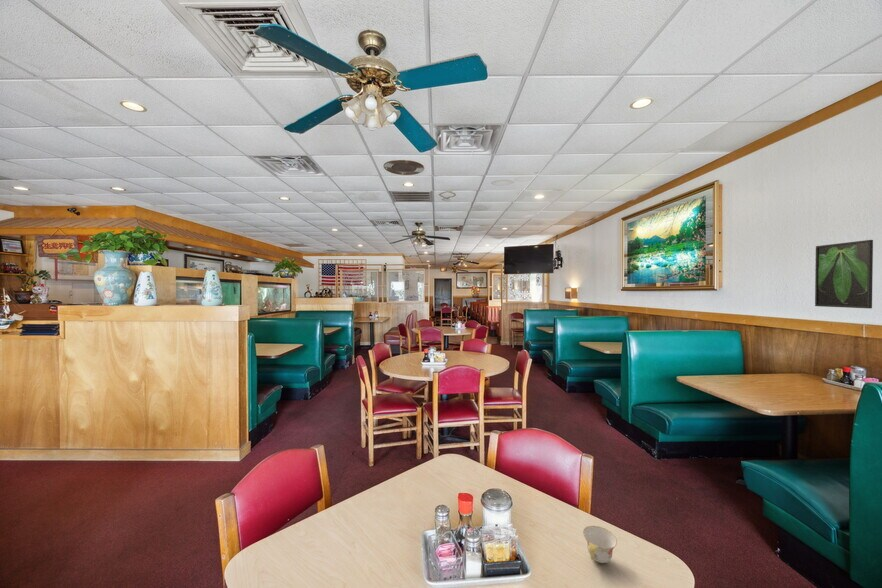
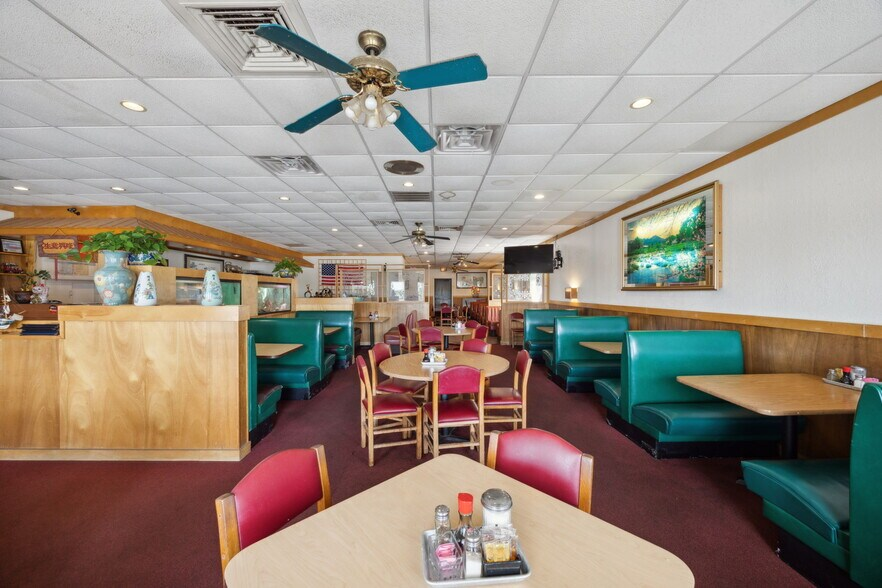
- teacup [582,525,618,564]
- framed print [814,239,874,309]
